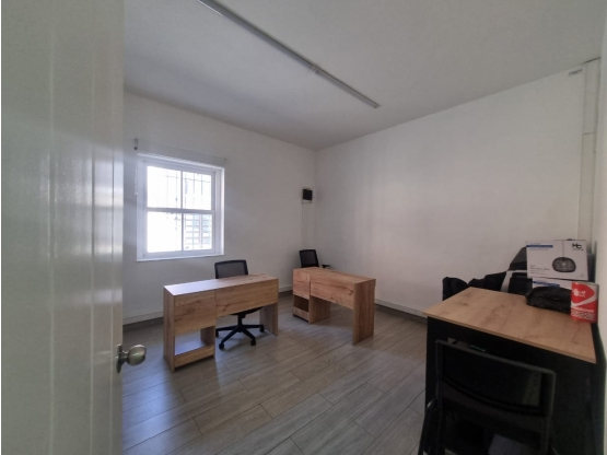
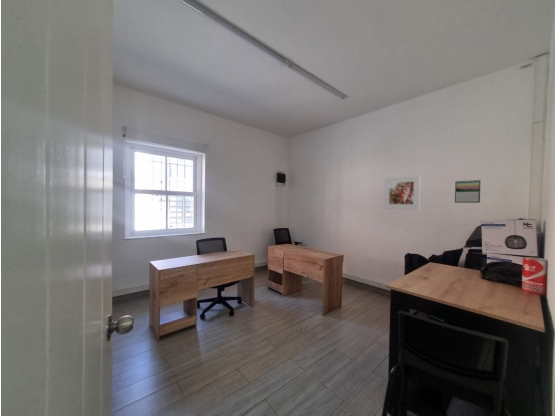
+ calendar [454,179,482,204]
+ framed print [383,175,421,211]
